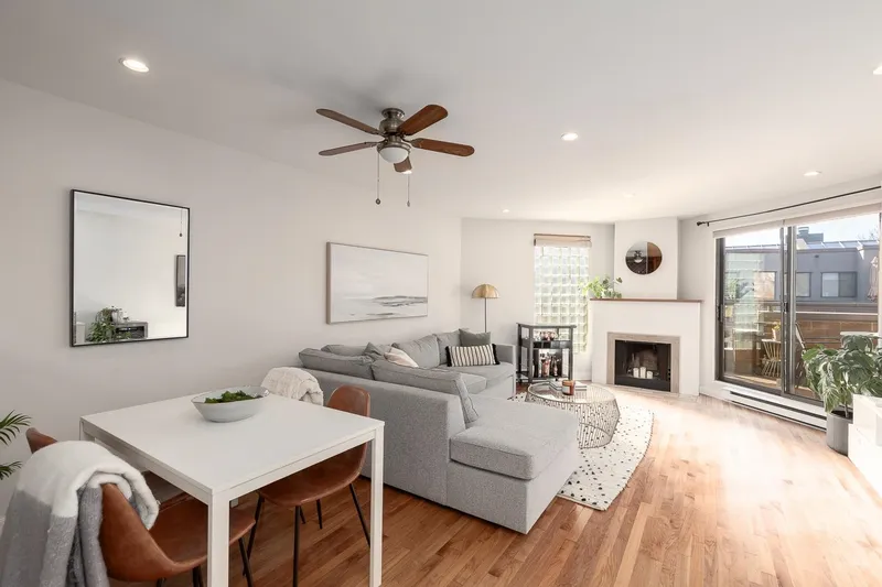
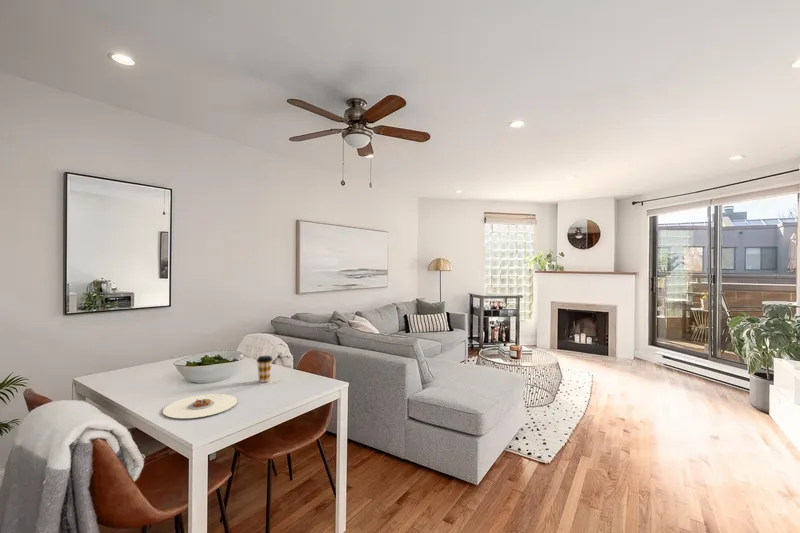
+ plate [162,393,238,419]
+ coffee cup [256,355,274,383]
